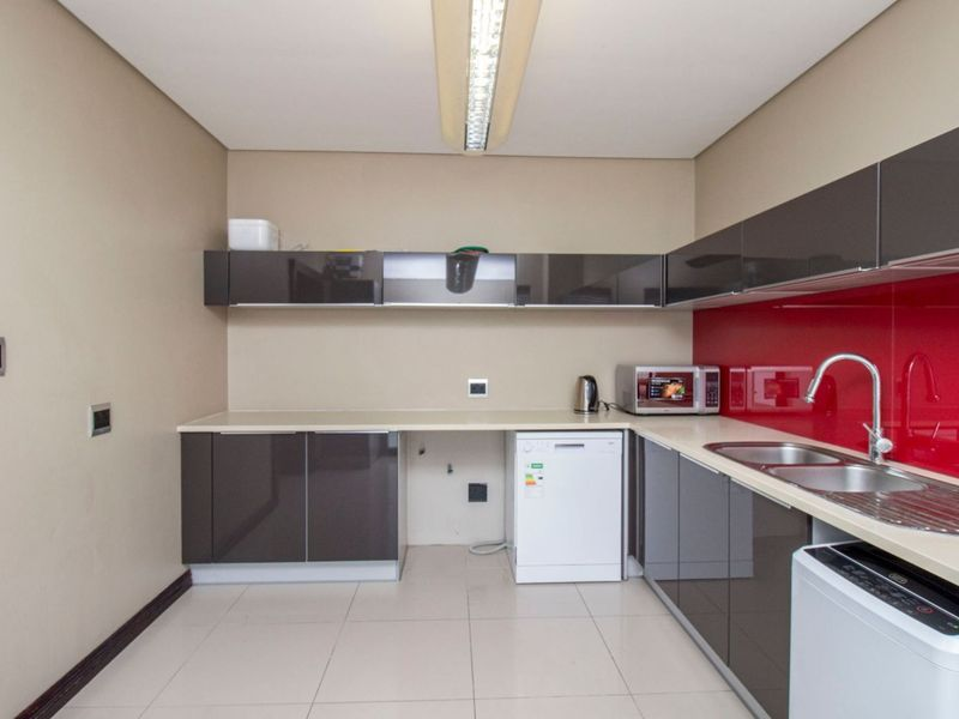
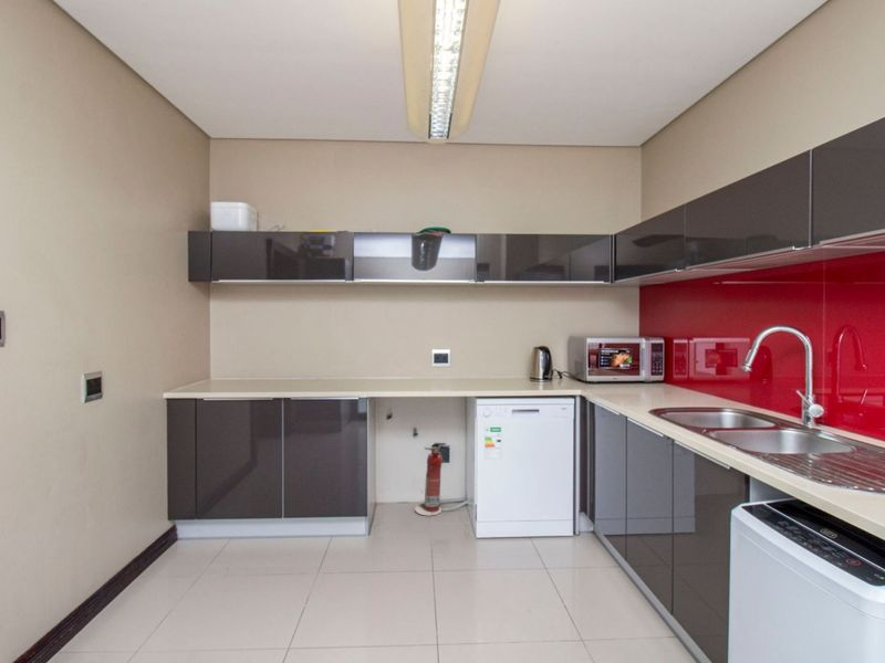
+ fire extinguisher [414,442,447,517]
